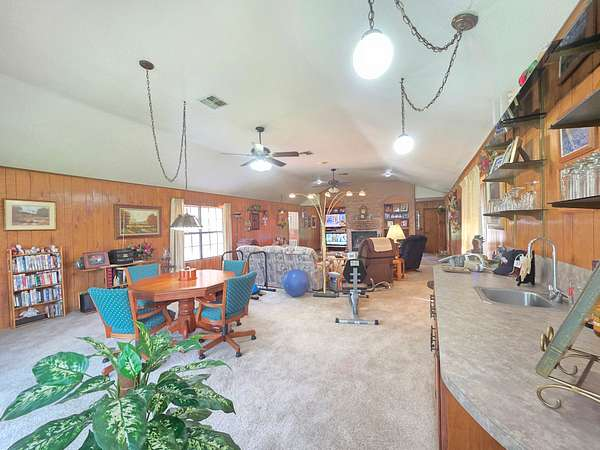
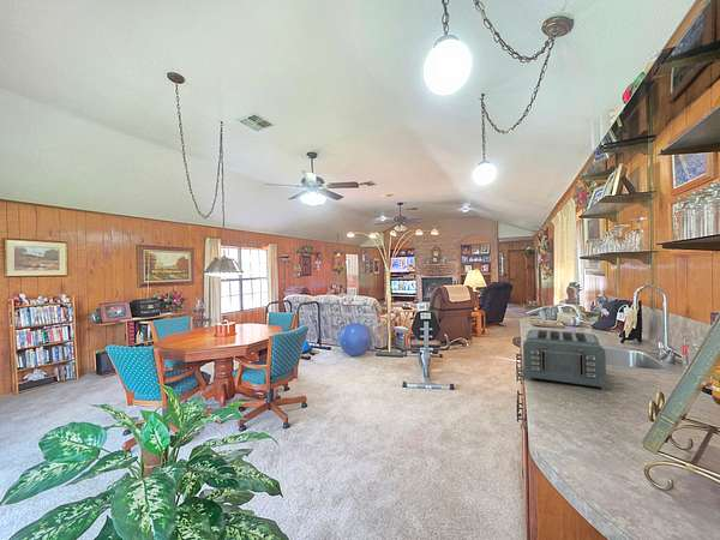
+ toaster [521,328,610,391]
